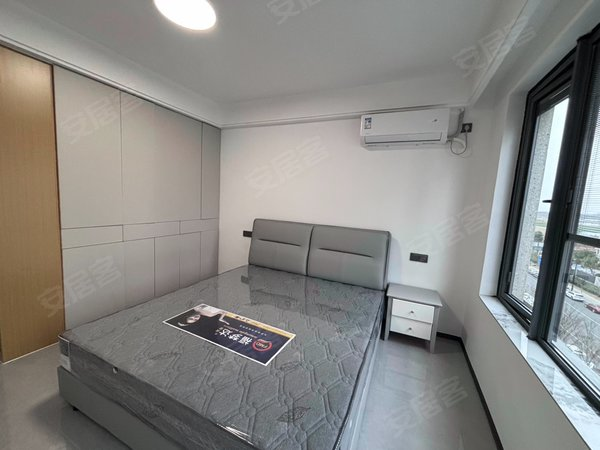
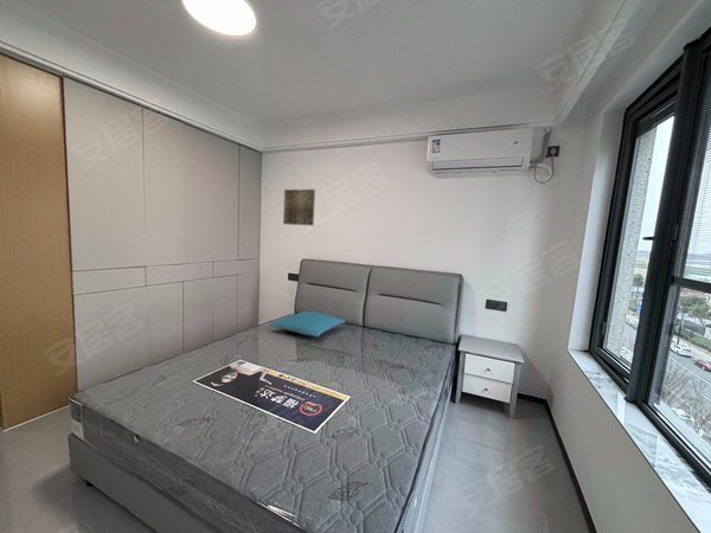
+ wall art [282,188,316,226]
+ pillow [268,310,346,338]
